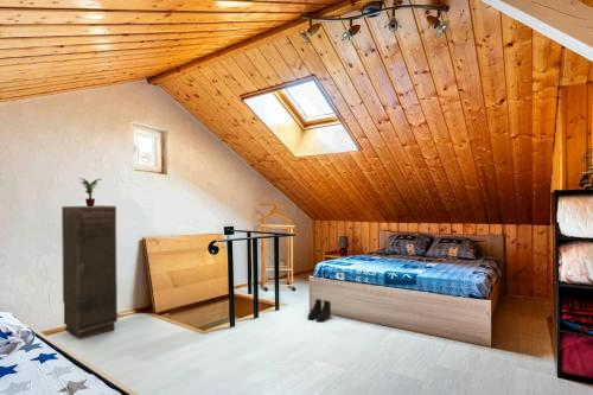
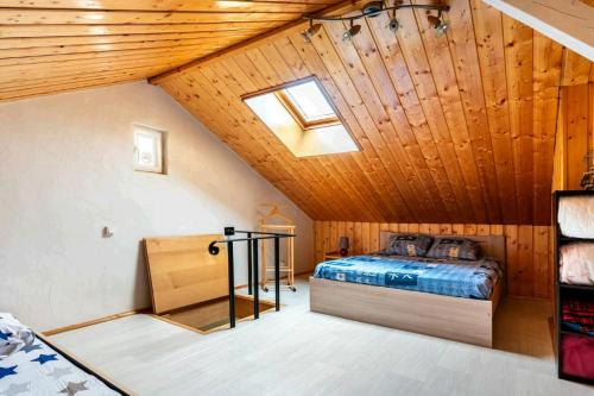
- boots [306,298,332,323]
- storage cabinet [60,204,119,340]
- potted plant [78,177,103,206]
